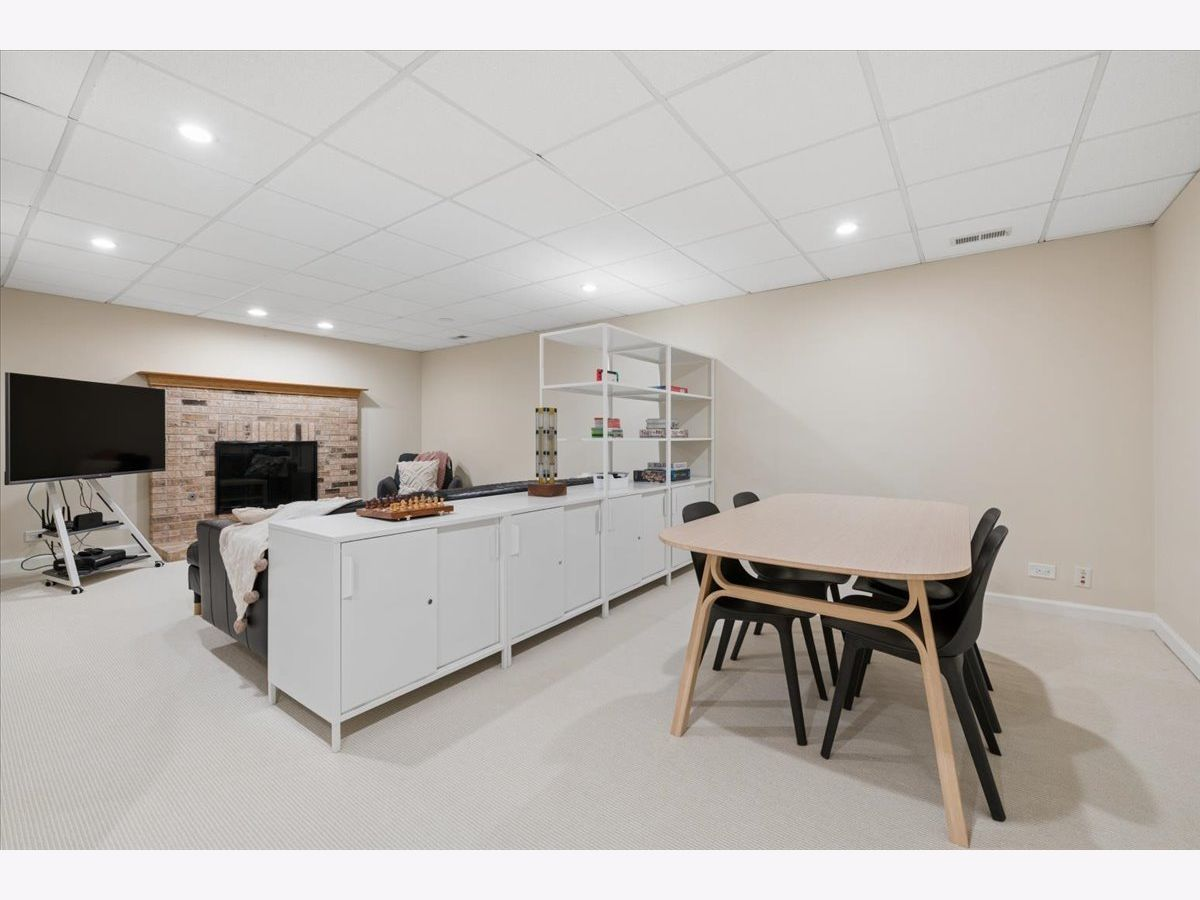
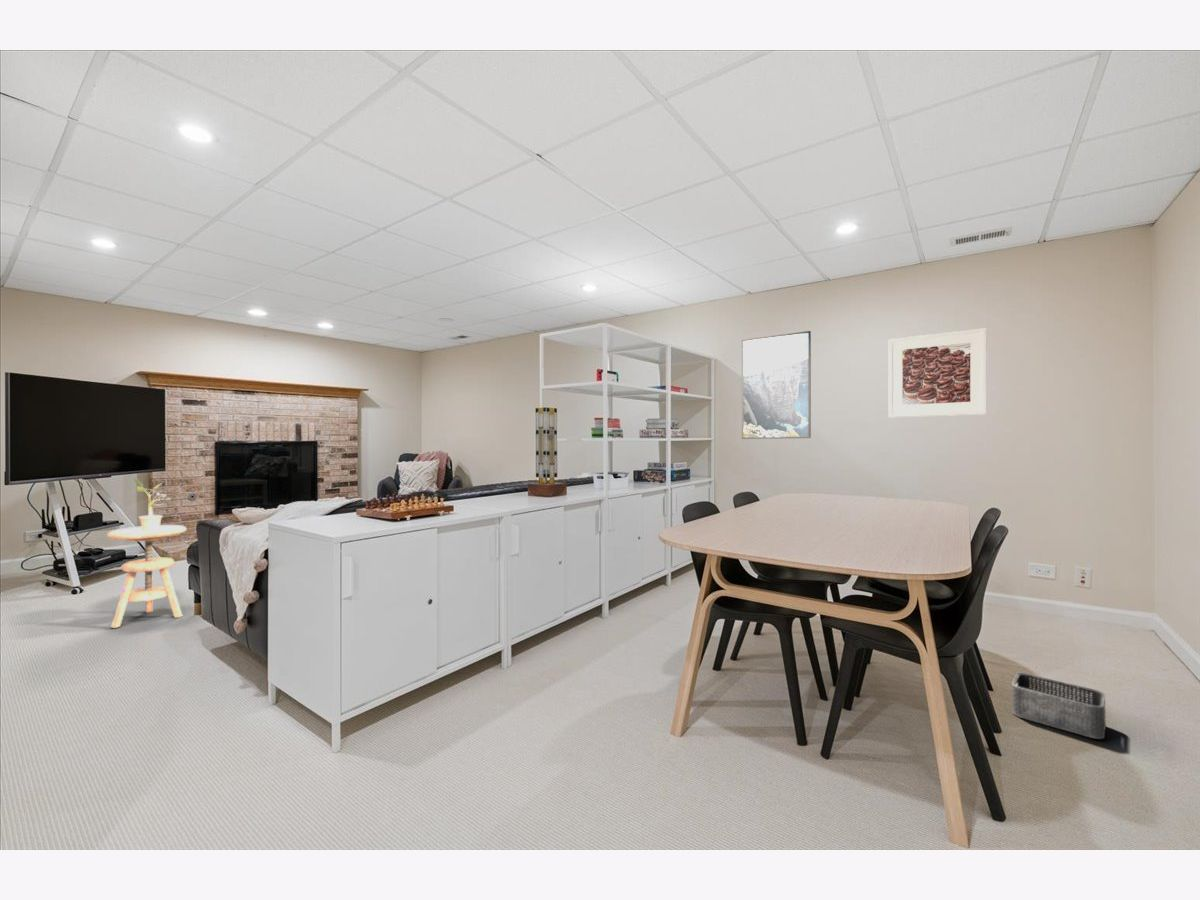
+ side table [106,524,188,629]
+ storage bin [1011,672,1107,740]
+ potted plant [133,477,172,530]
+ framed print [888,327,988,418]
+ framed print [741,330,812,440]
